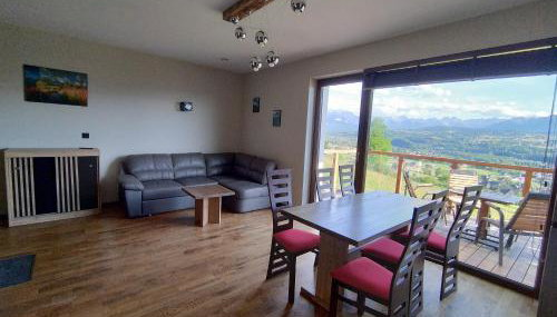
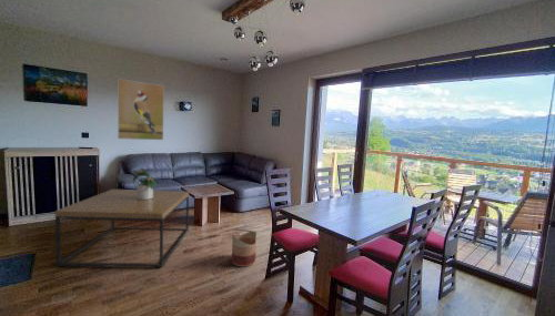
+ coffee table [54,188,190,268]
+ potted plant [127,167,160,200]
+ basket [231,227,258,267]
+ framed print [117,78,165,141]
